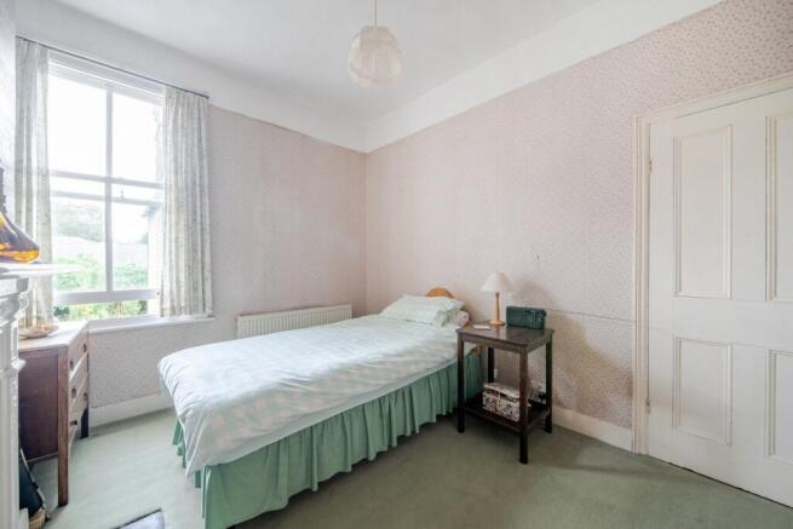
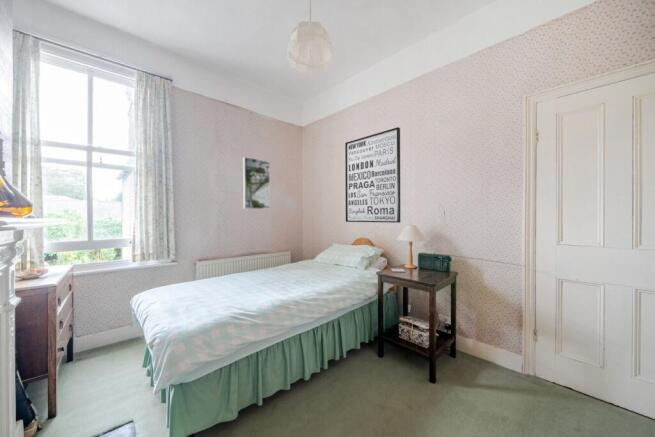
+ wall art [344,126,401,224]
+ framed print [242,156,271,210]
